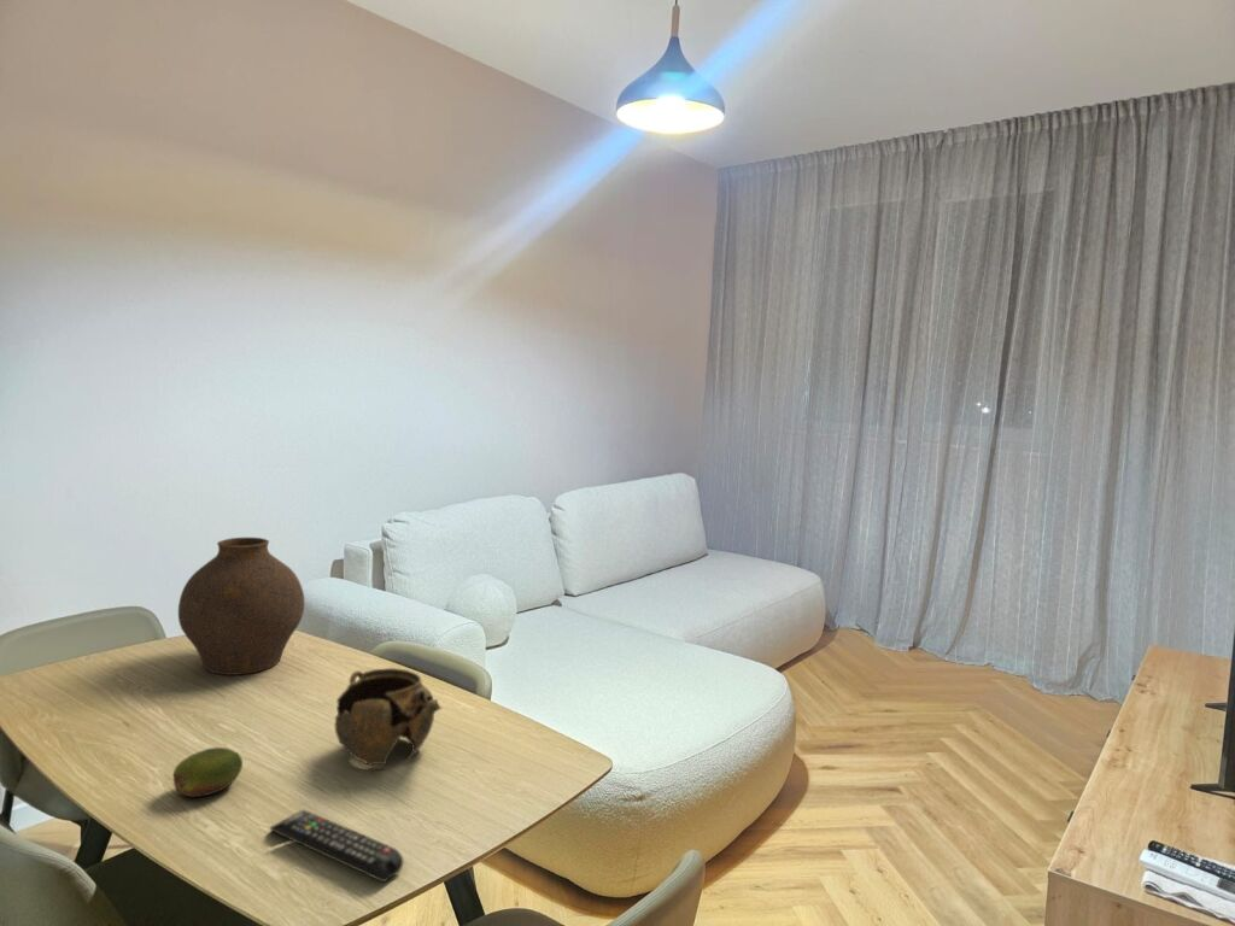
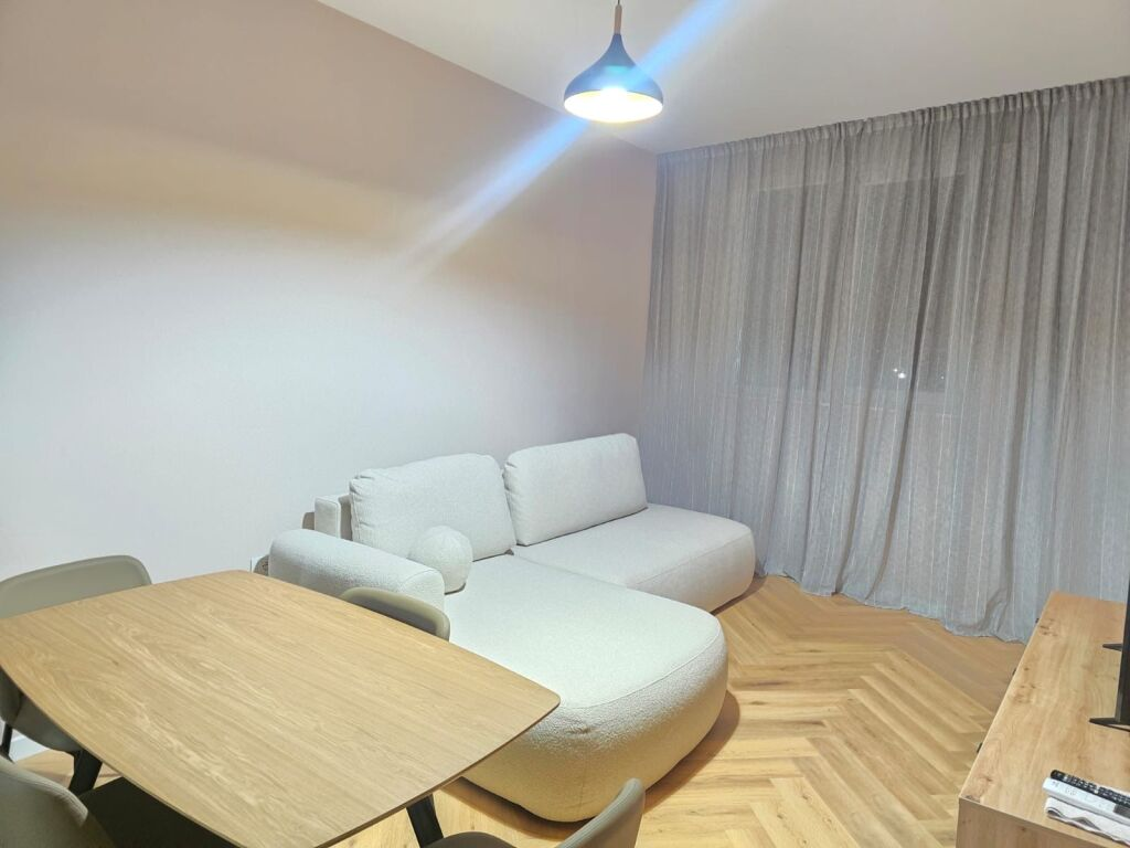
- vase [177,537,305,676]
- teapot [333,667,443,767]
- remote control [269,809,405,883]
- fruit [172,746,244,798]
